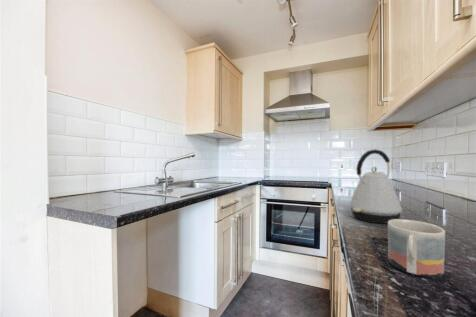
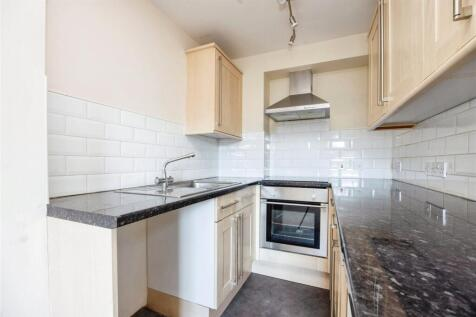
- kettle [349,148,403,224]
- mug [387,218,446,278]
